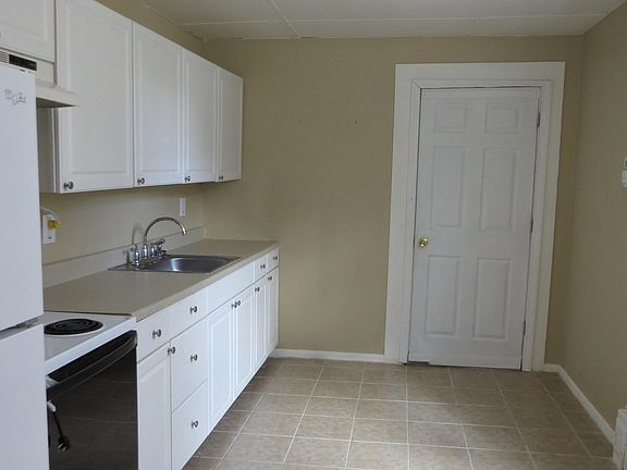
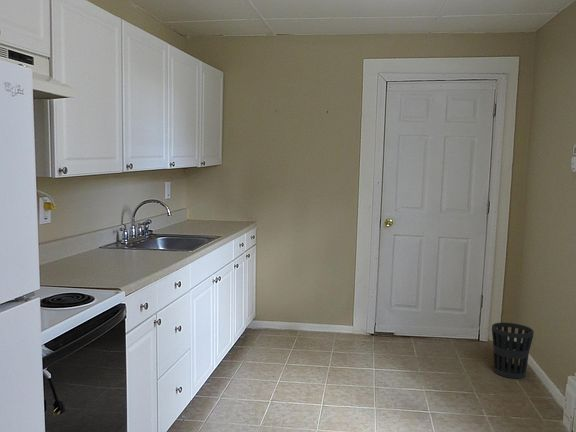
+ wastebasket [491,322,535,379]
